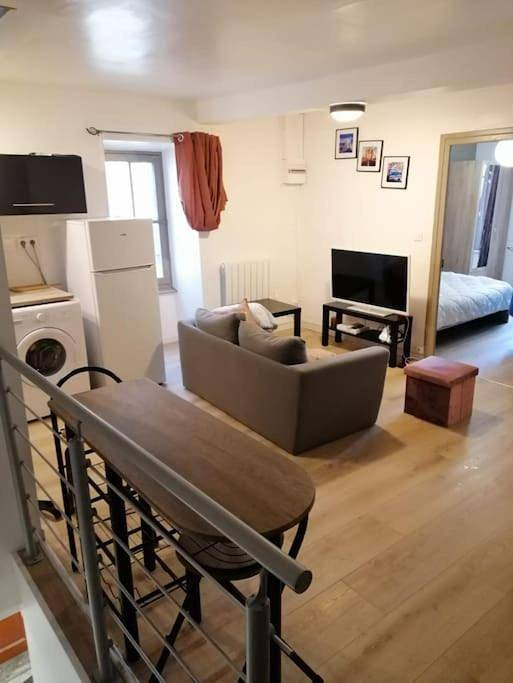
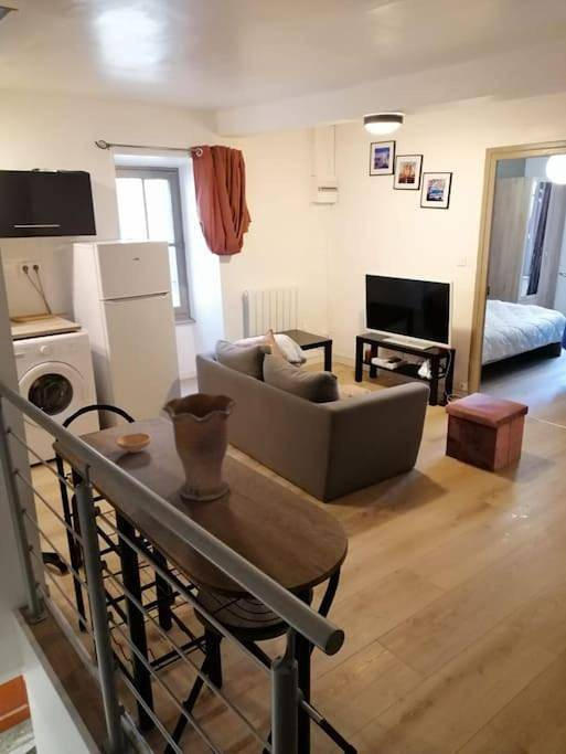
+ vase [161,392,237,502]
+ bowl [116,432,152,454]
